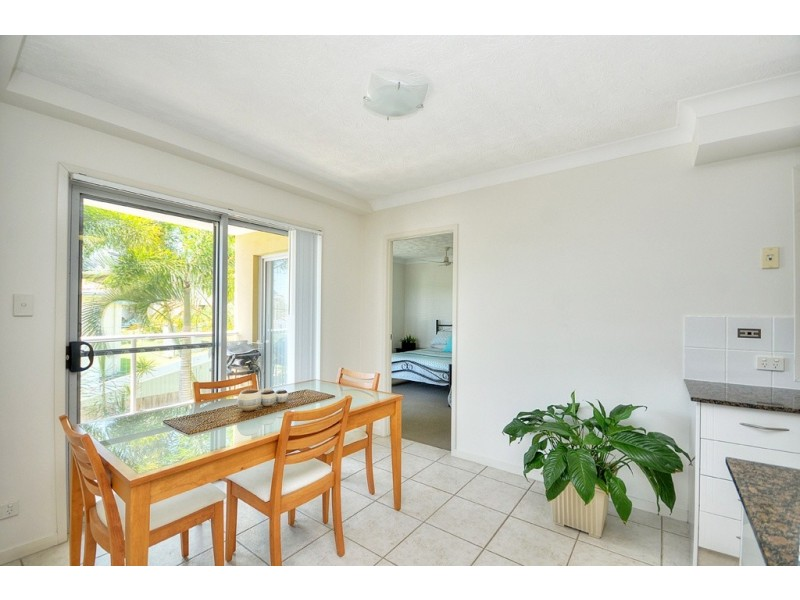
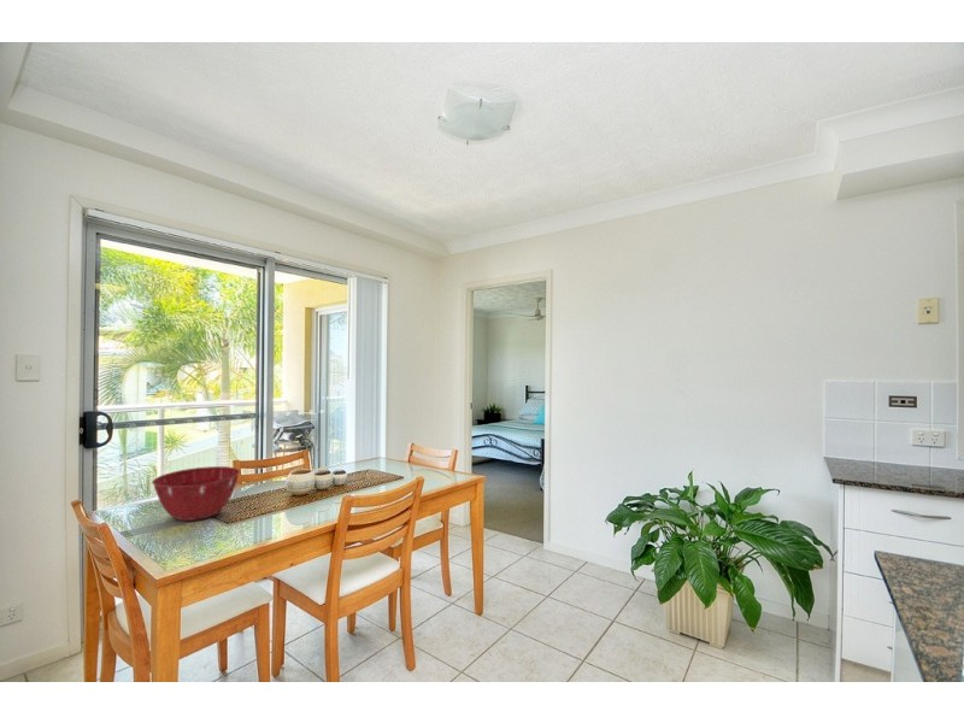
+ mixing bowl [151,465,241,522]
